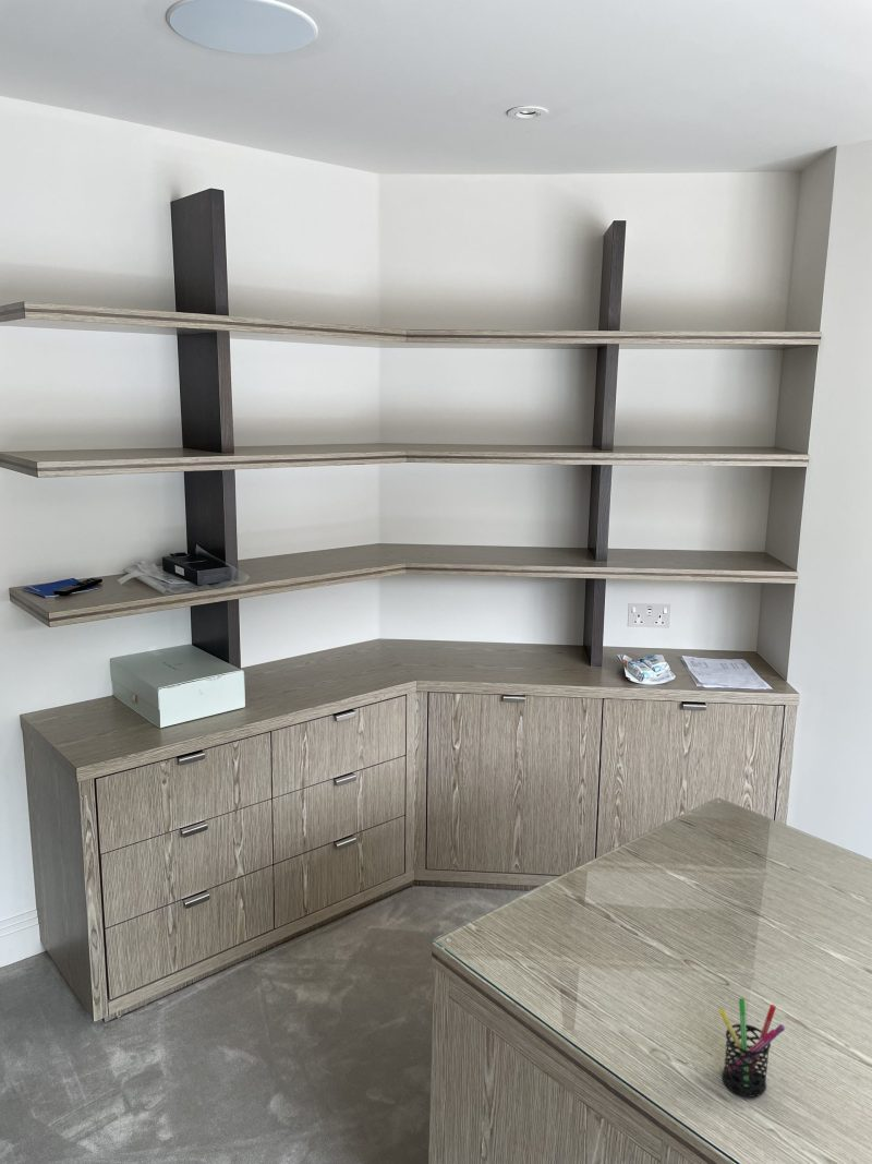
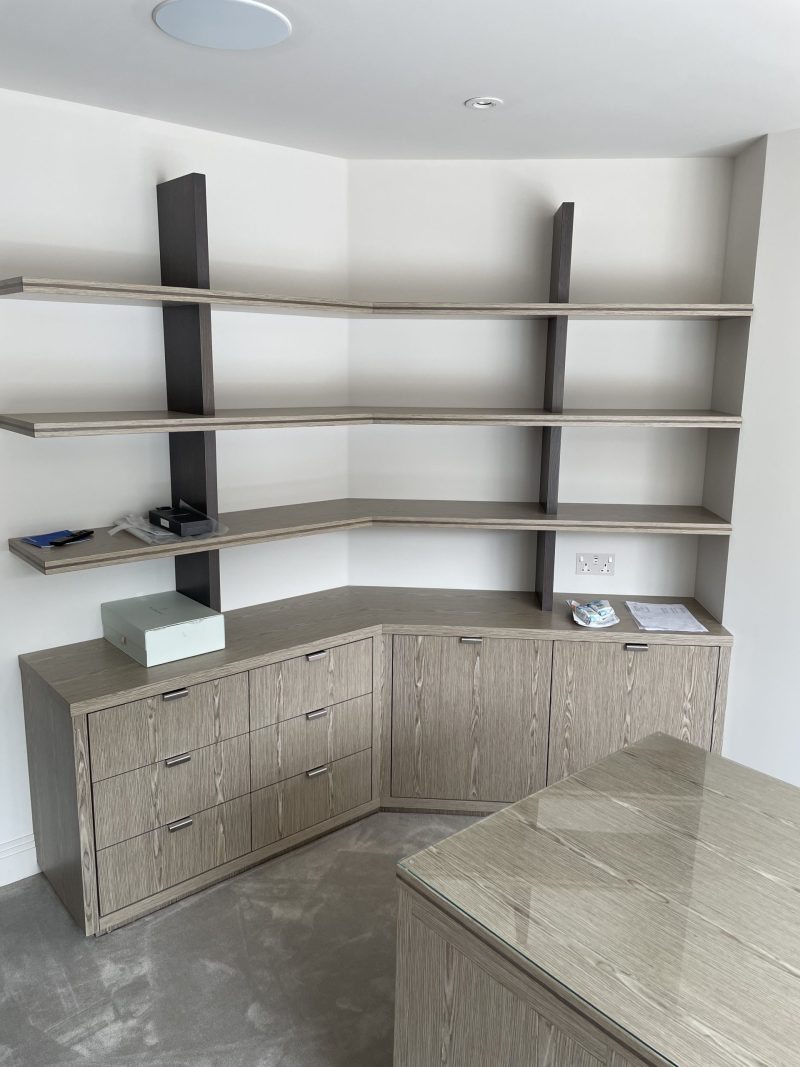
- pen holder [717,997,786,1099]
